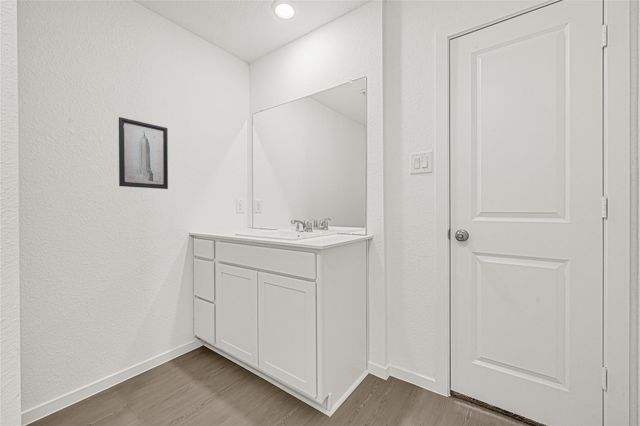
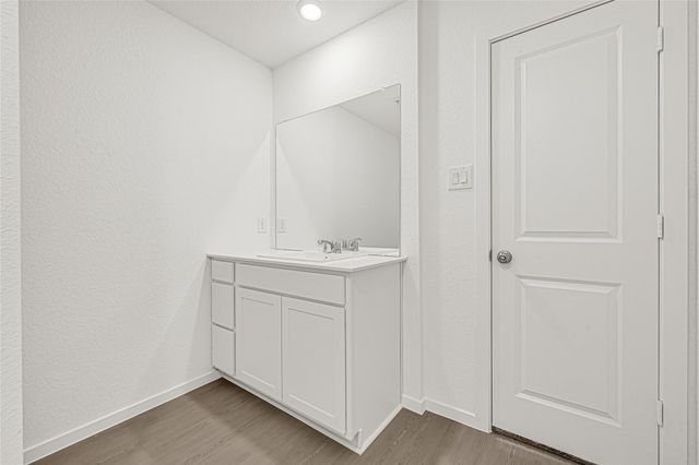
- wall art [118,116,169,190]
